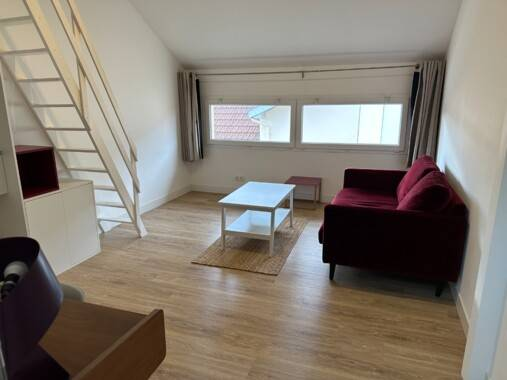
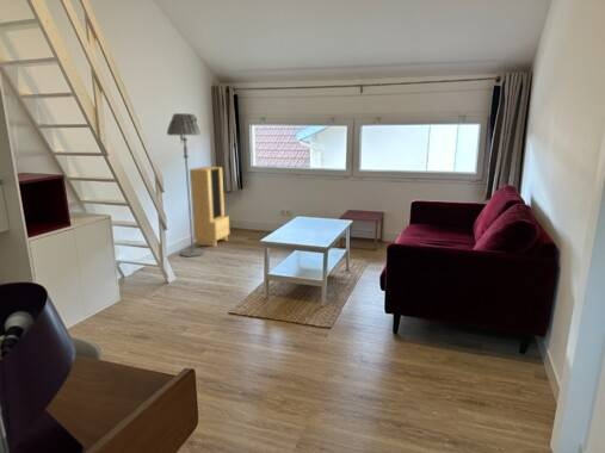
+ storage cabinet [189,166,230,248]
+ floor lamp [166,112,206,259]
